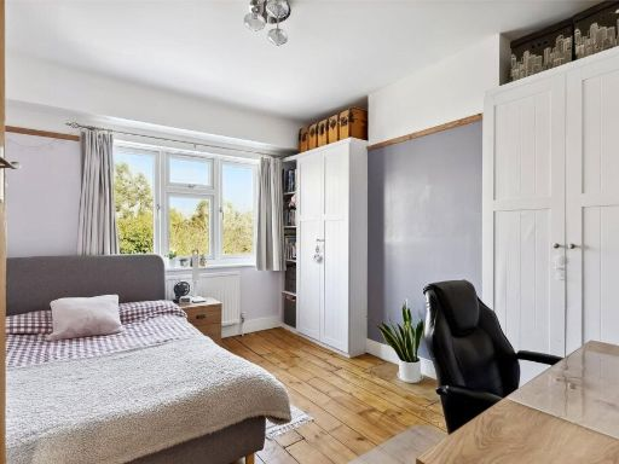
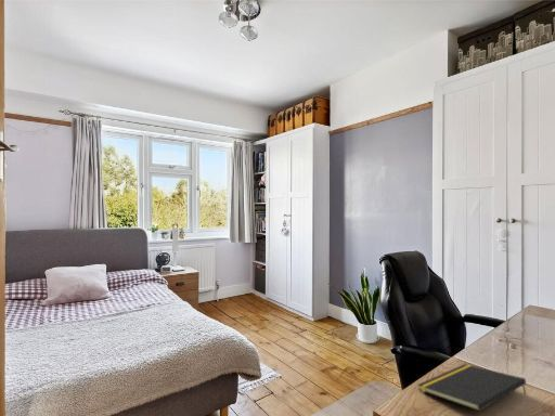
+ notepad [417,363,527,412]
